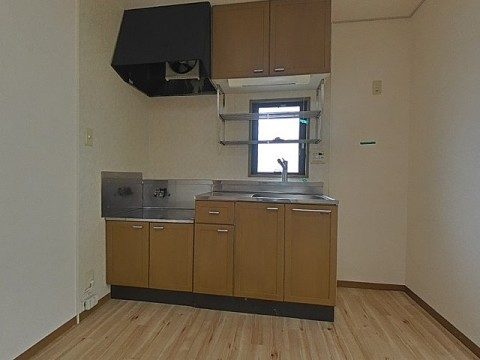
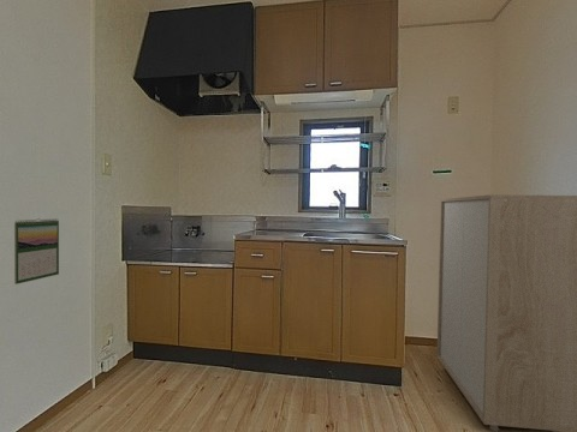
+ calendar [13,217,60,286]
+ storage cabinet [436,193,577,432]
